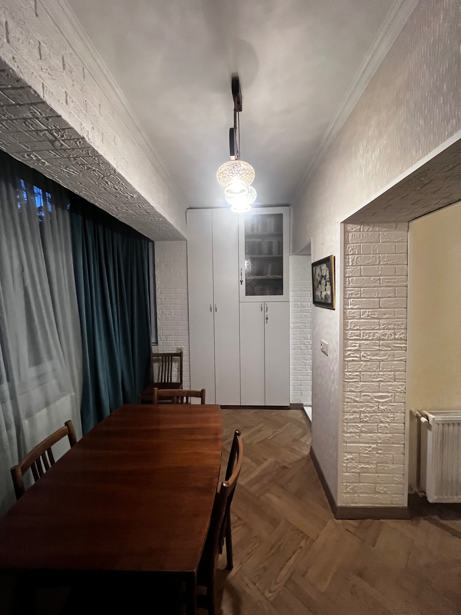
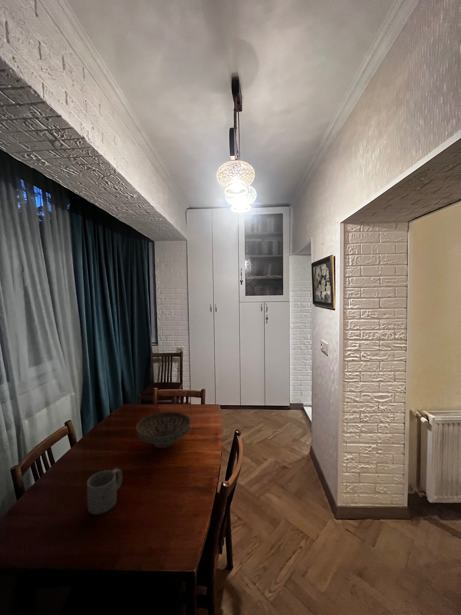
+ decorative bowl [135,410,191,449]
+ mug [86,468,123,515]
